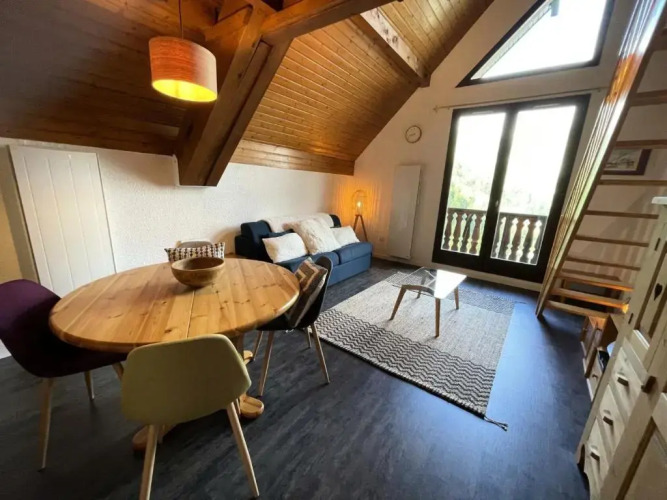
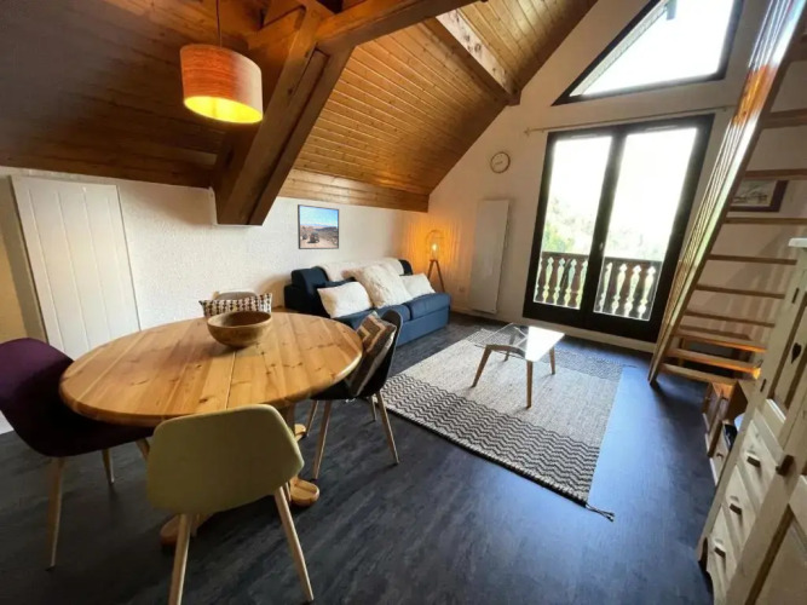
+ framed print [296,203,340,250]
